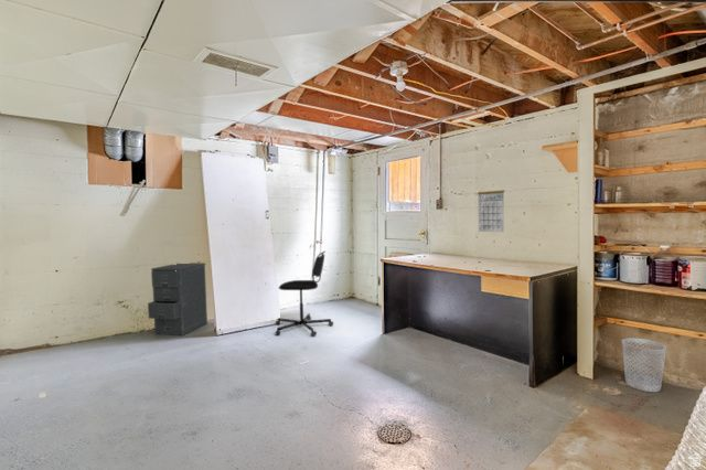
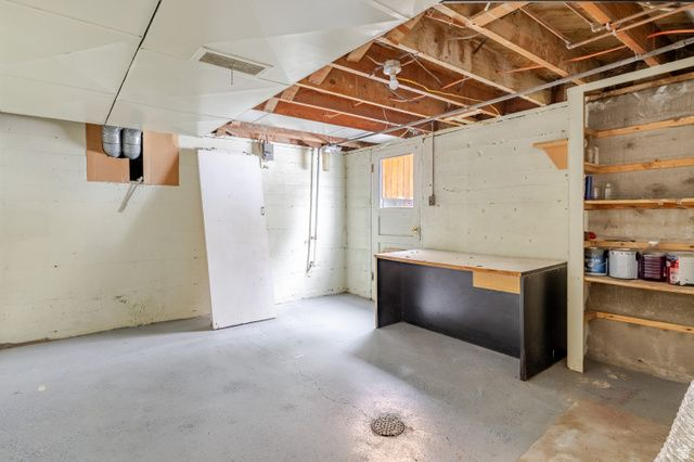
- calendar [477,185,505,233]
- filing cabinet [147,261,208,337]
- wastebasket [621,337,667,393]
- office chair [275,249,334,338]
